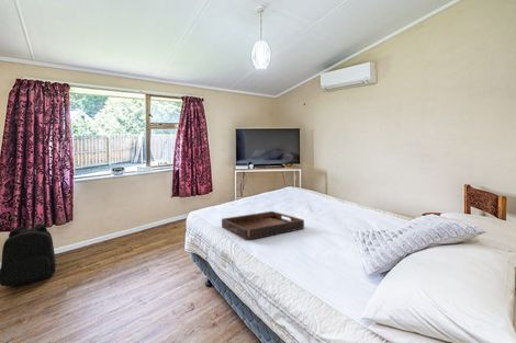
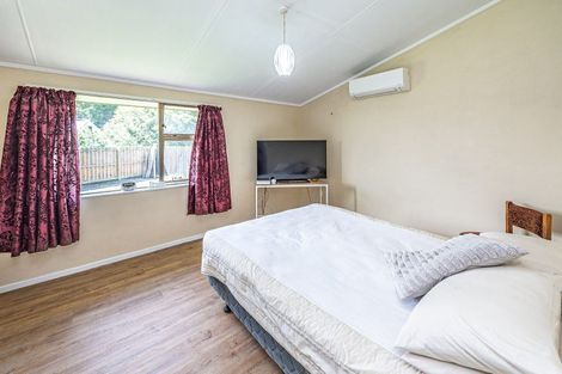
- backpack [0,222,57,287]
- serving tray [221,210,305,241]
